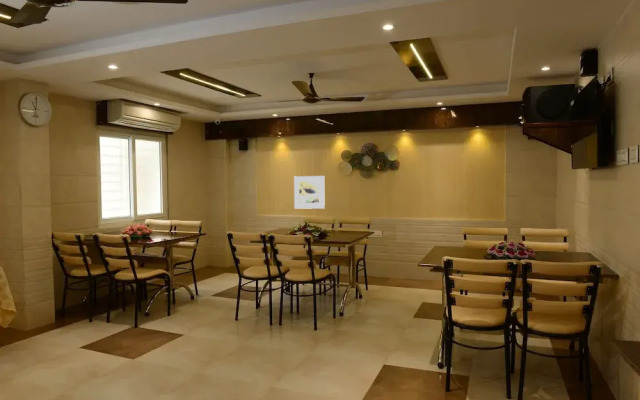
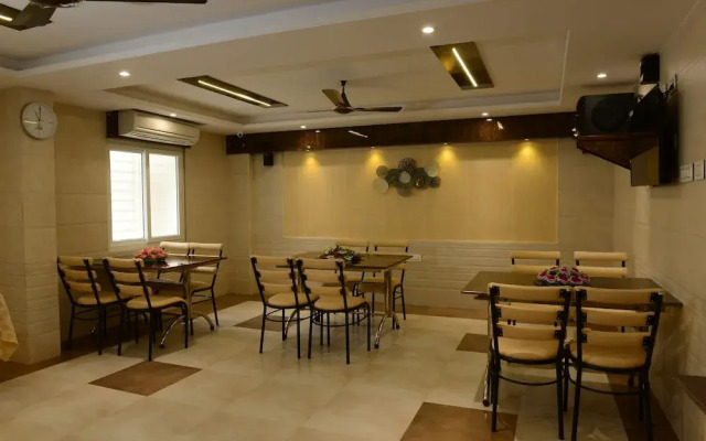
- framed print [293,175,326,210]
